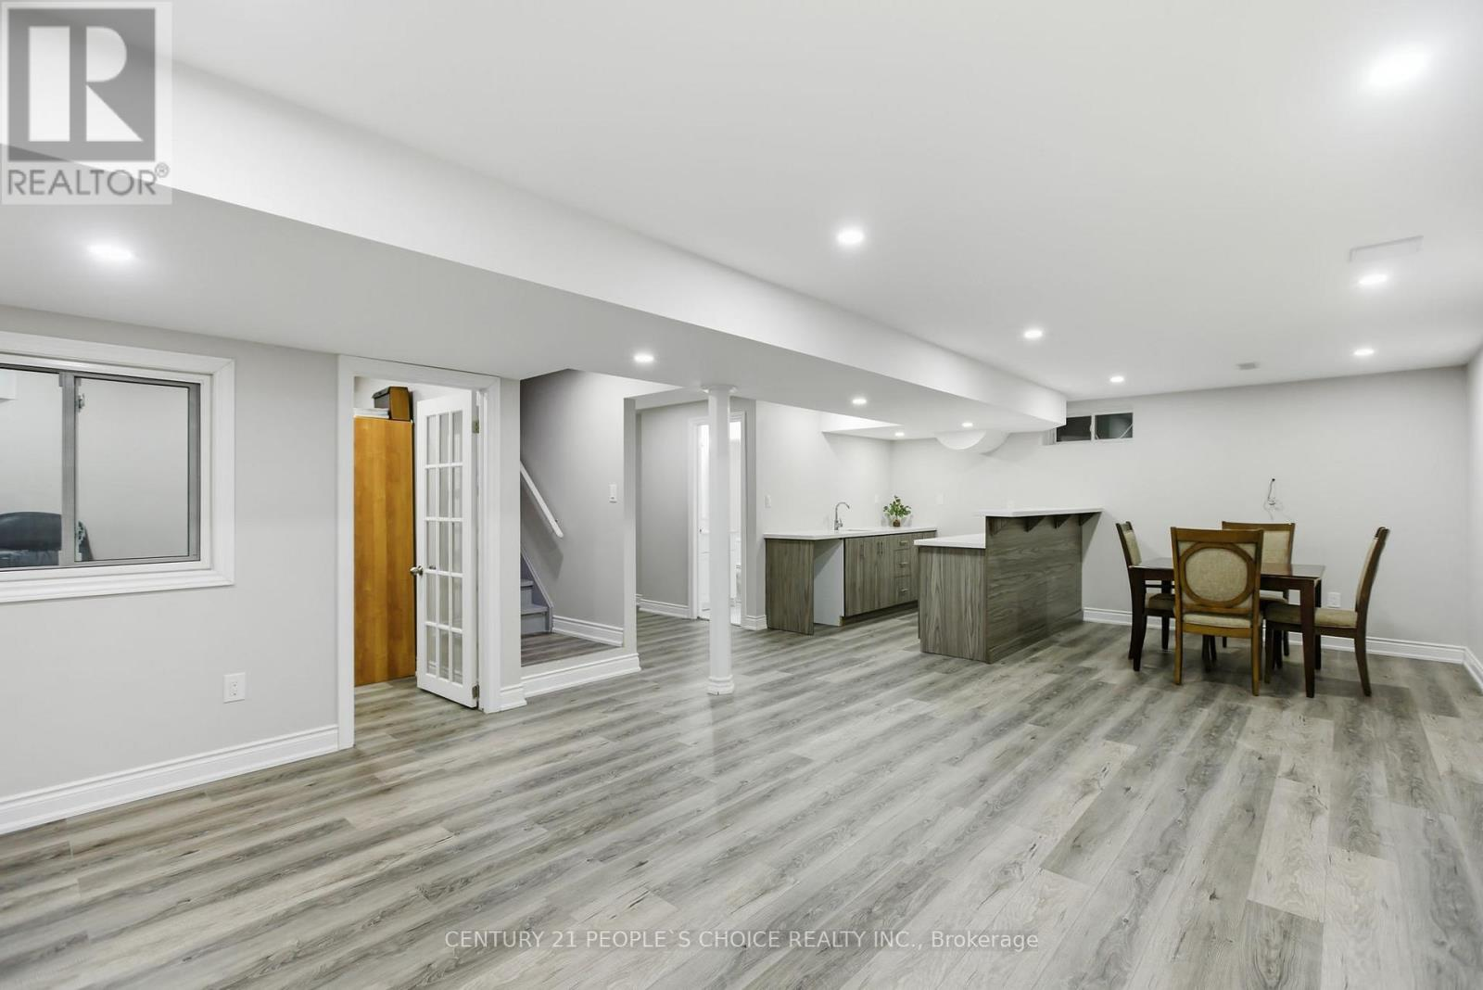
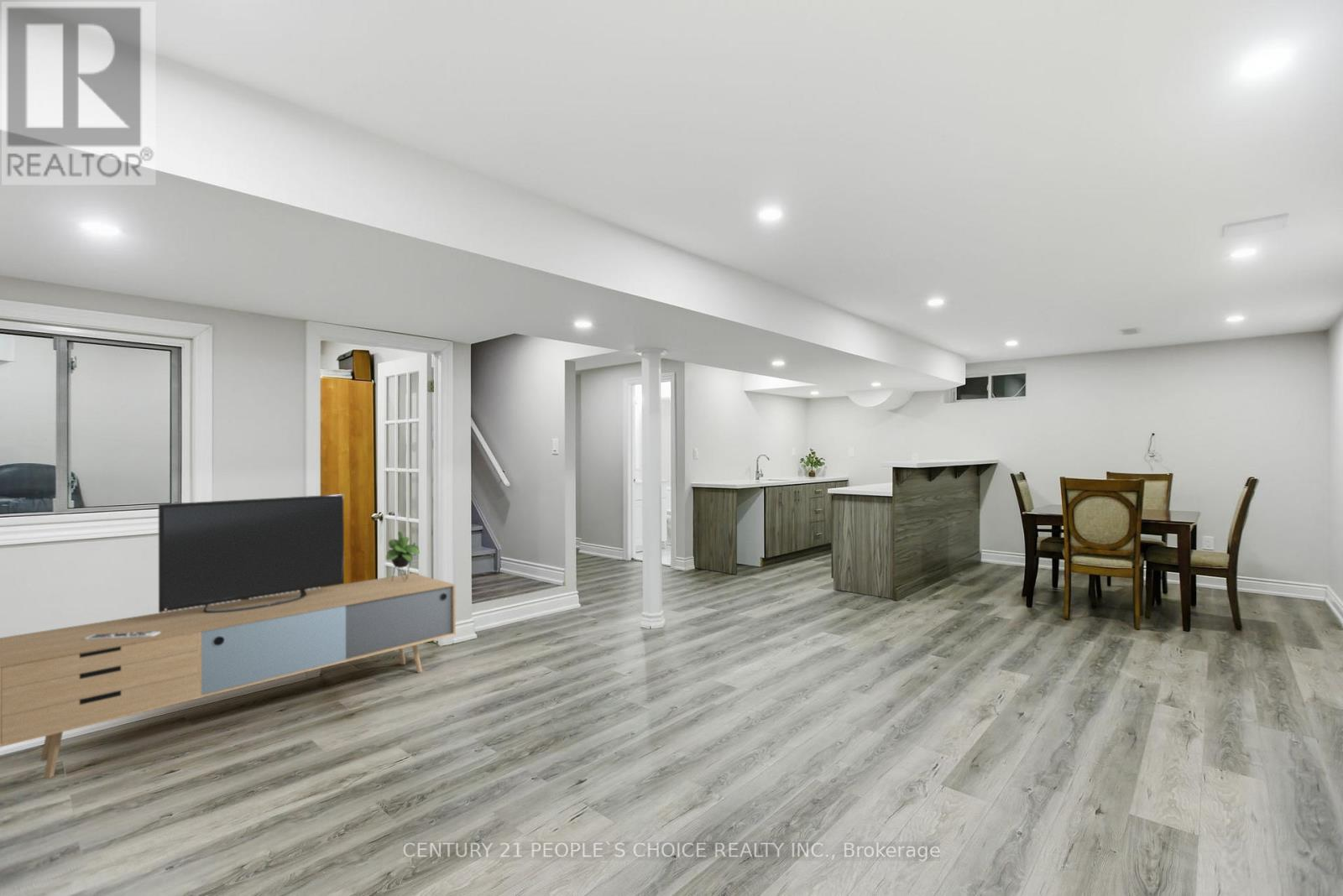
+ media console [0,493,457,779]
